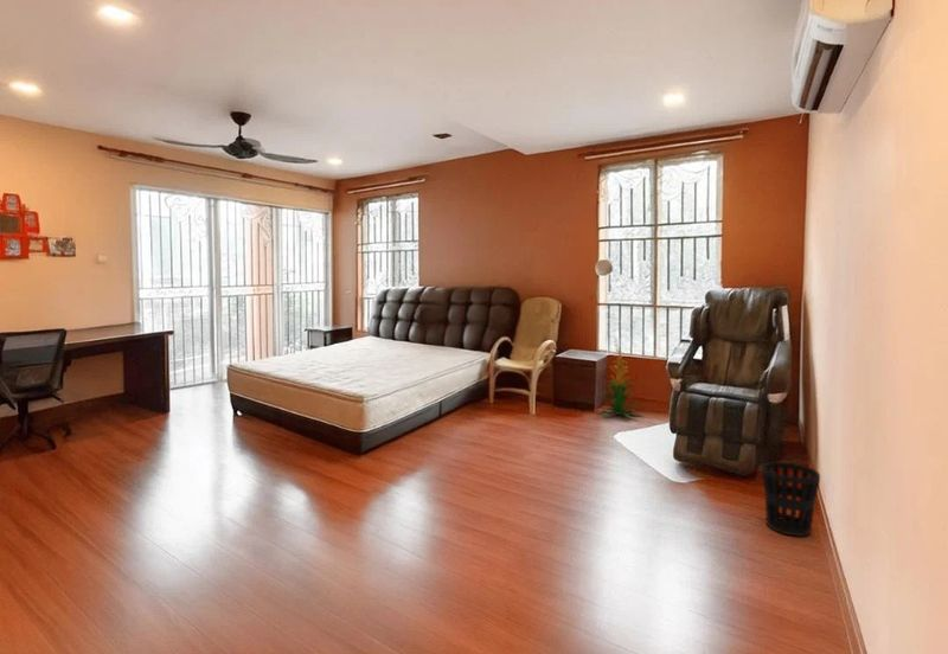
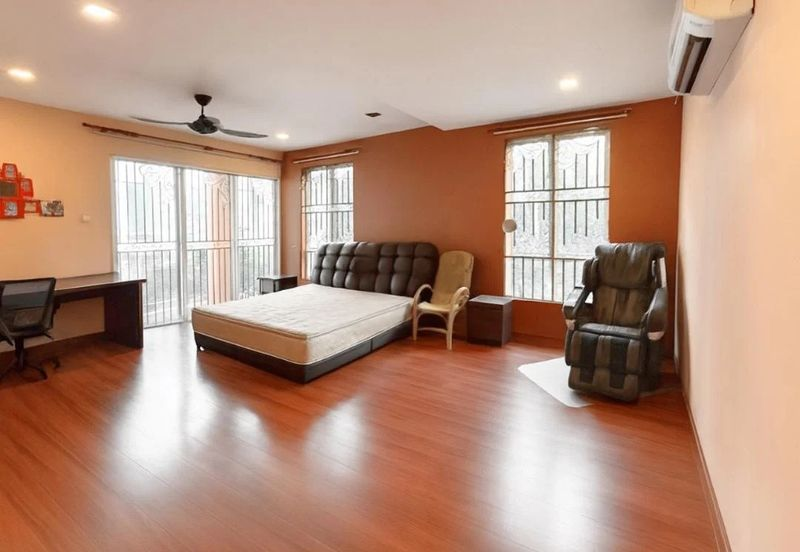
- indoor plant [598,350,642,419]
- wastebasket [761,461,821,538]
